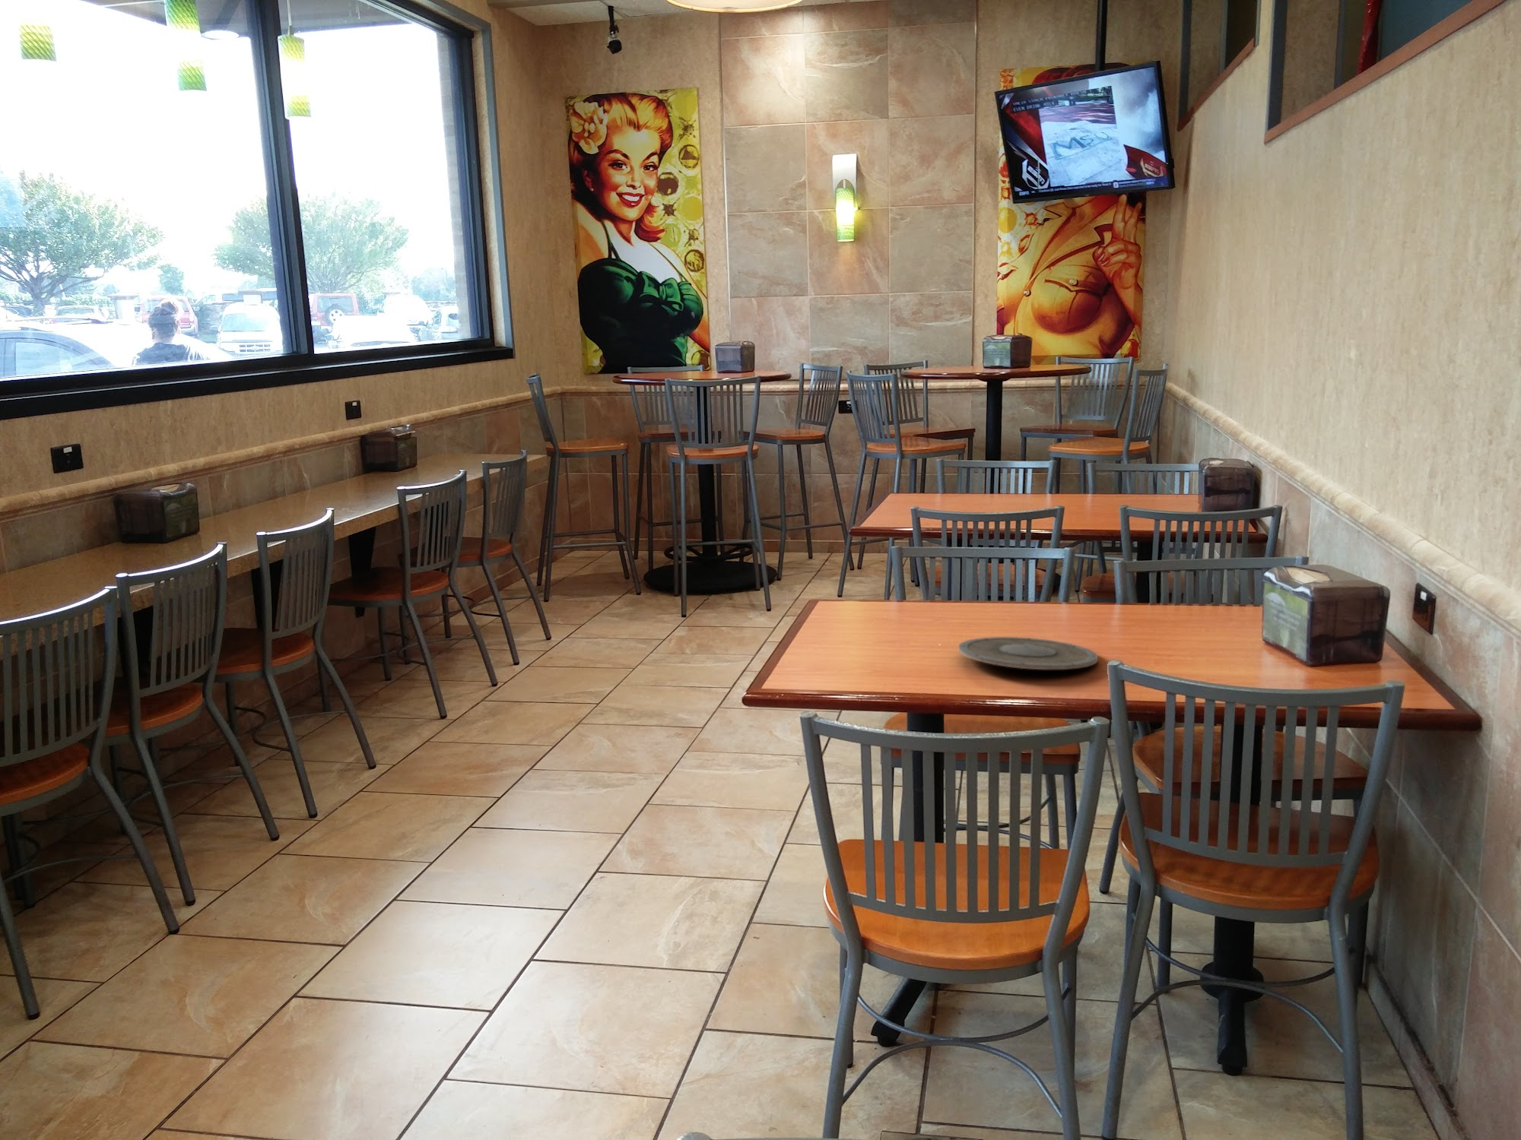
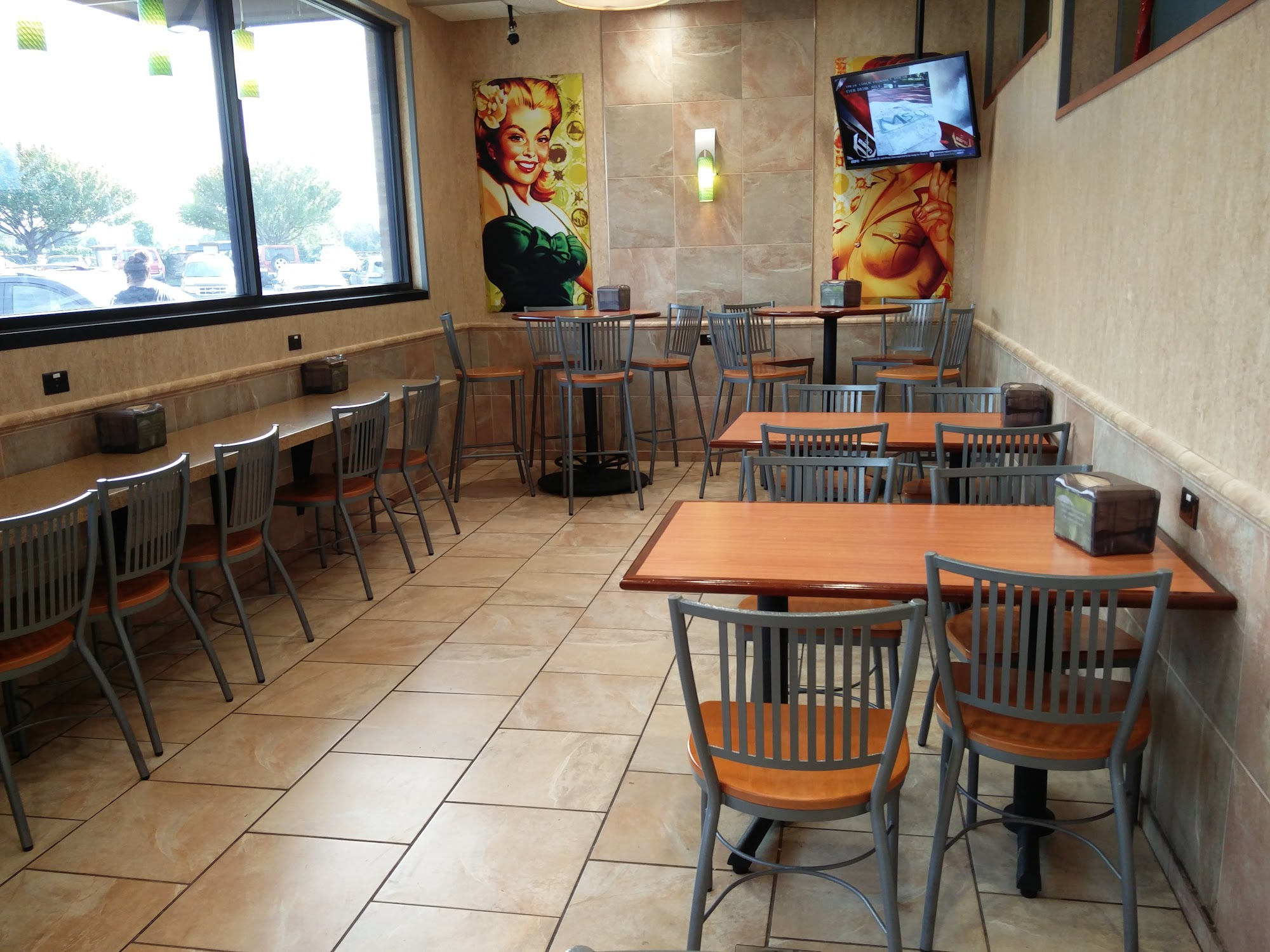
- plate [957,636,1099,671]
